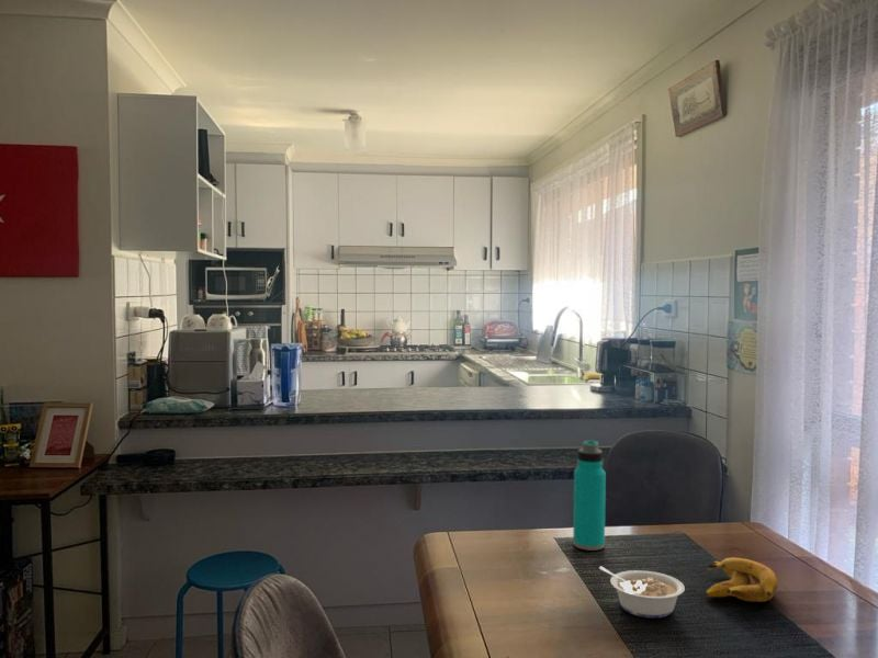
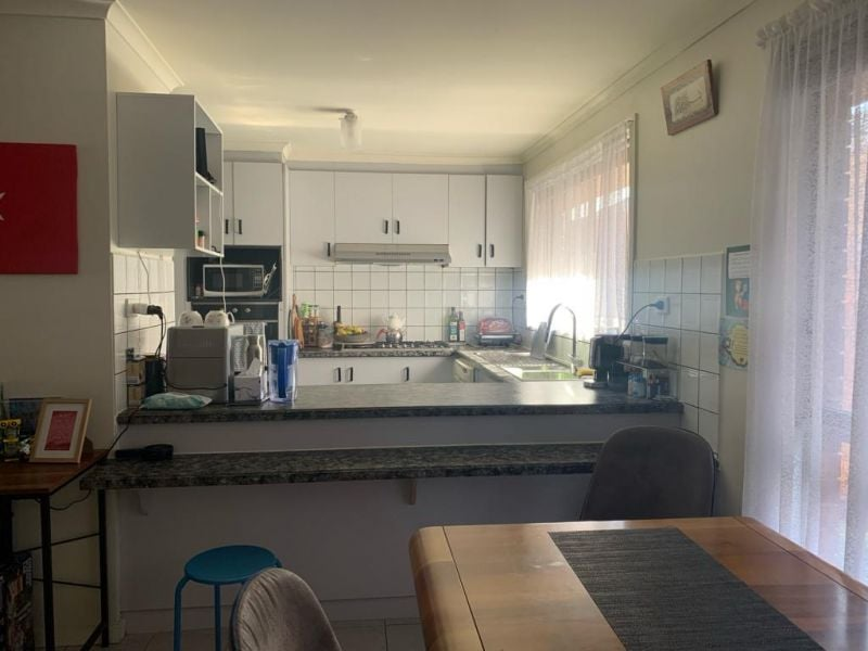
- legume [598,566,686,619]
- water bottle [572,439,607,552]
- banana [705,557,779,603]
